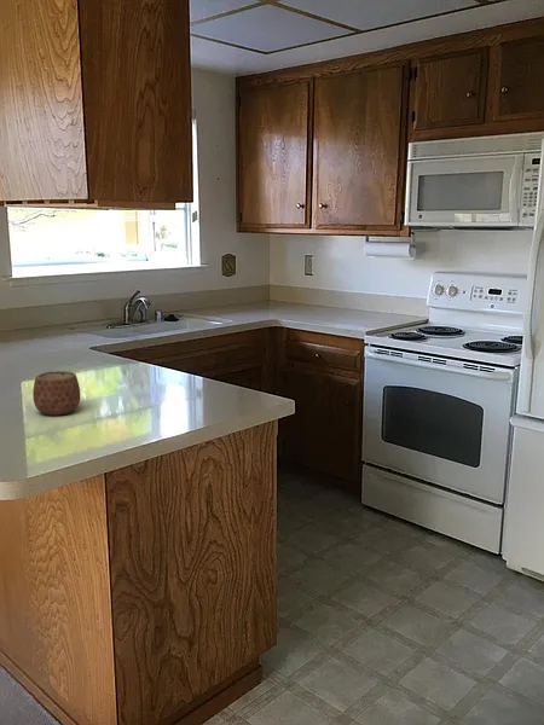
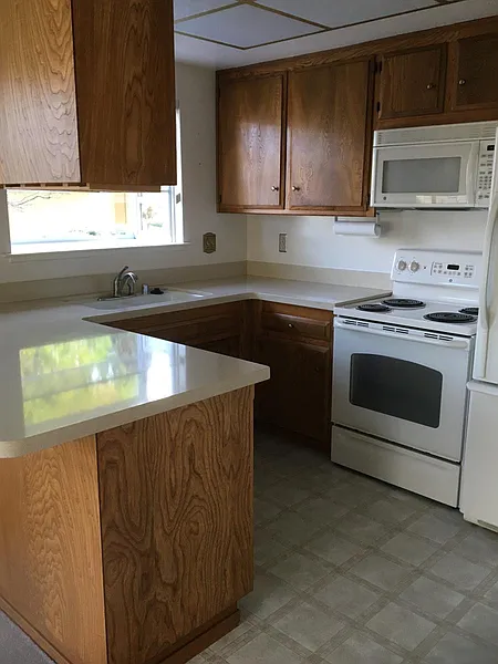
- mug [31,370,81,417]
